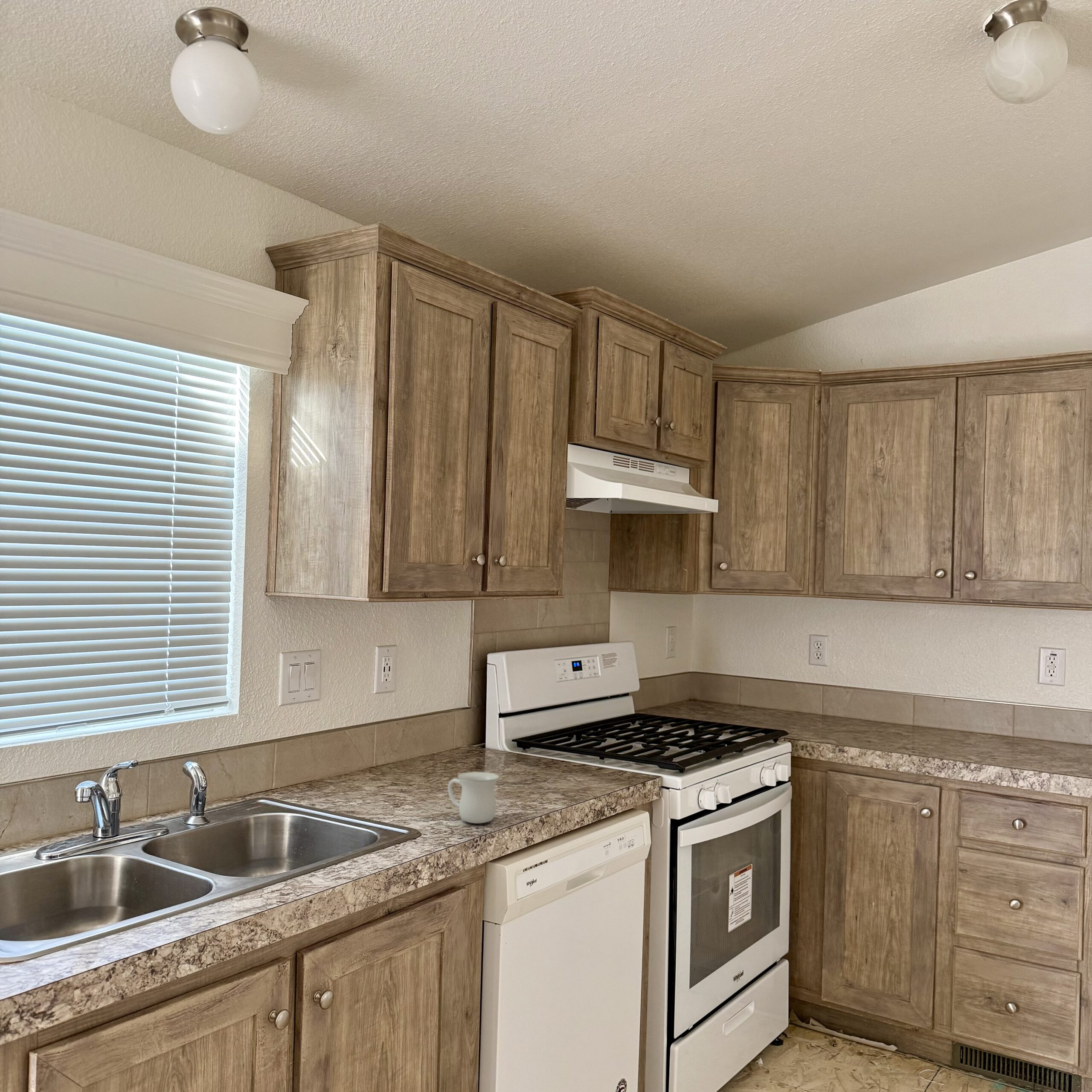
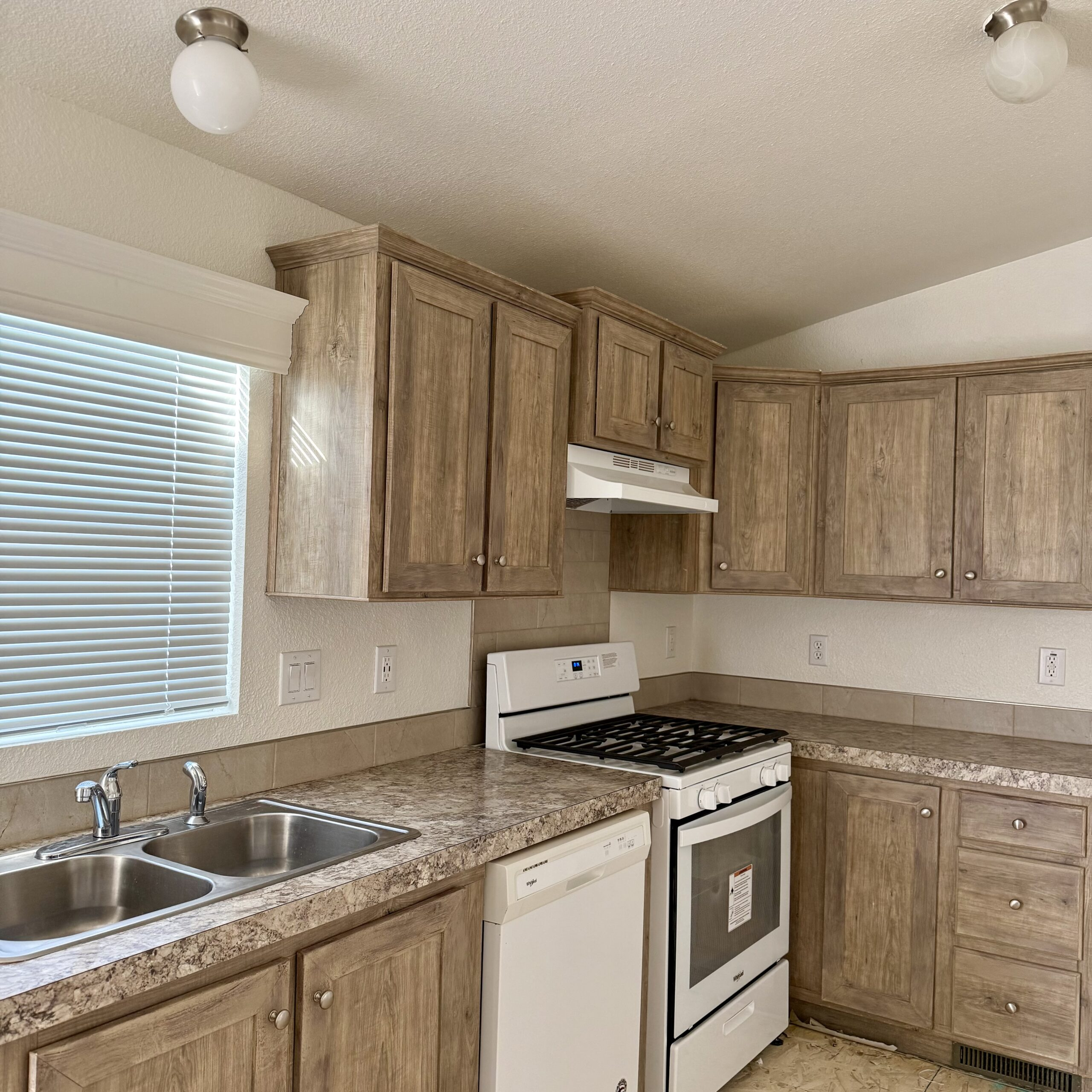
- mug [447,772,500,824]
